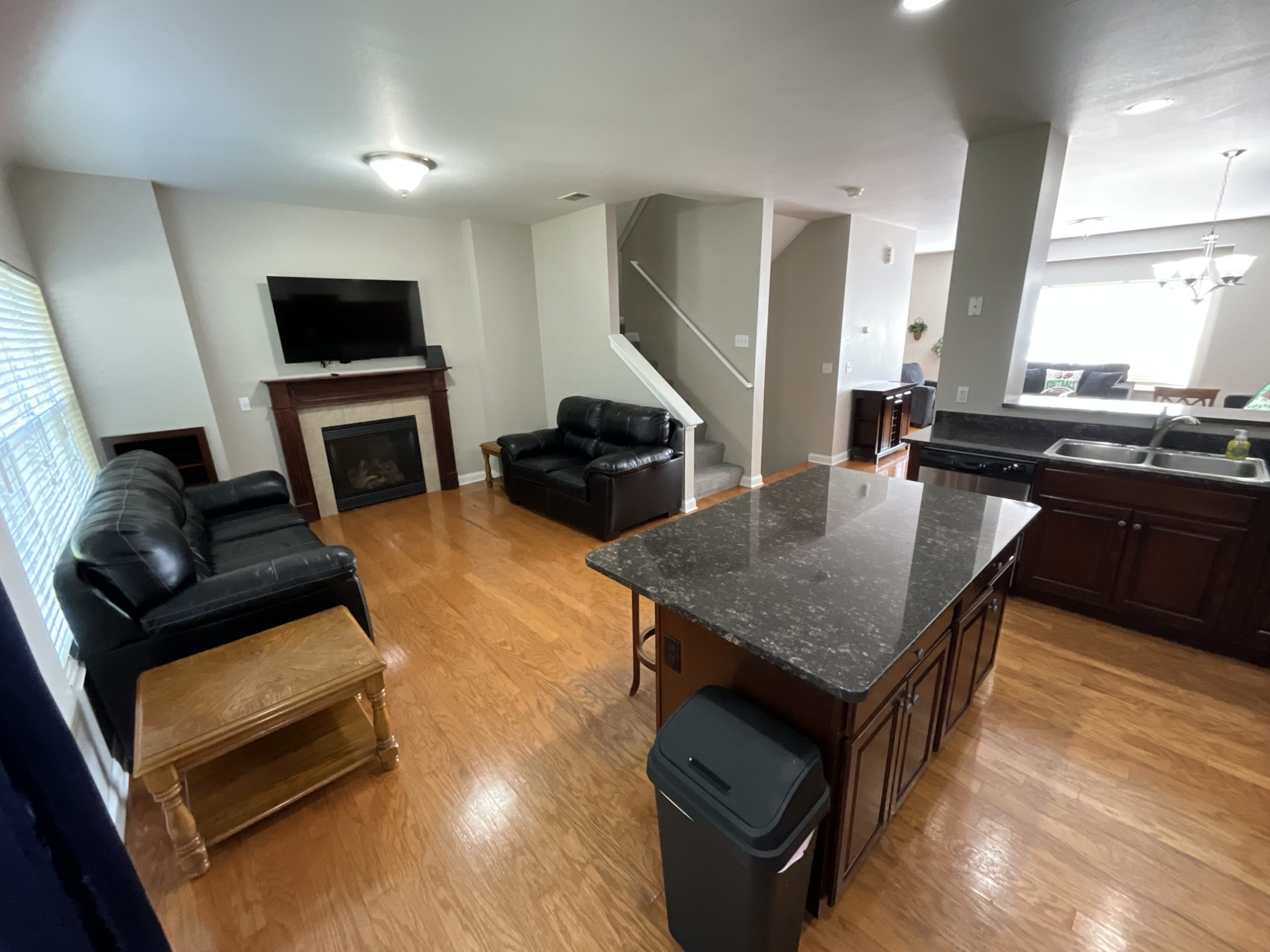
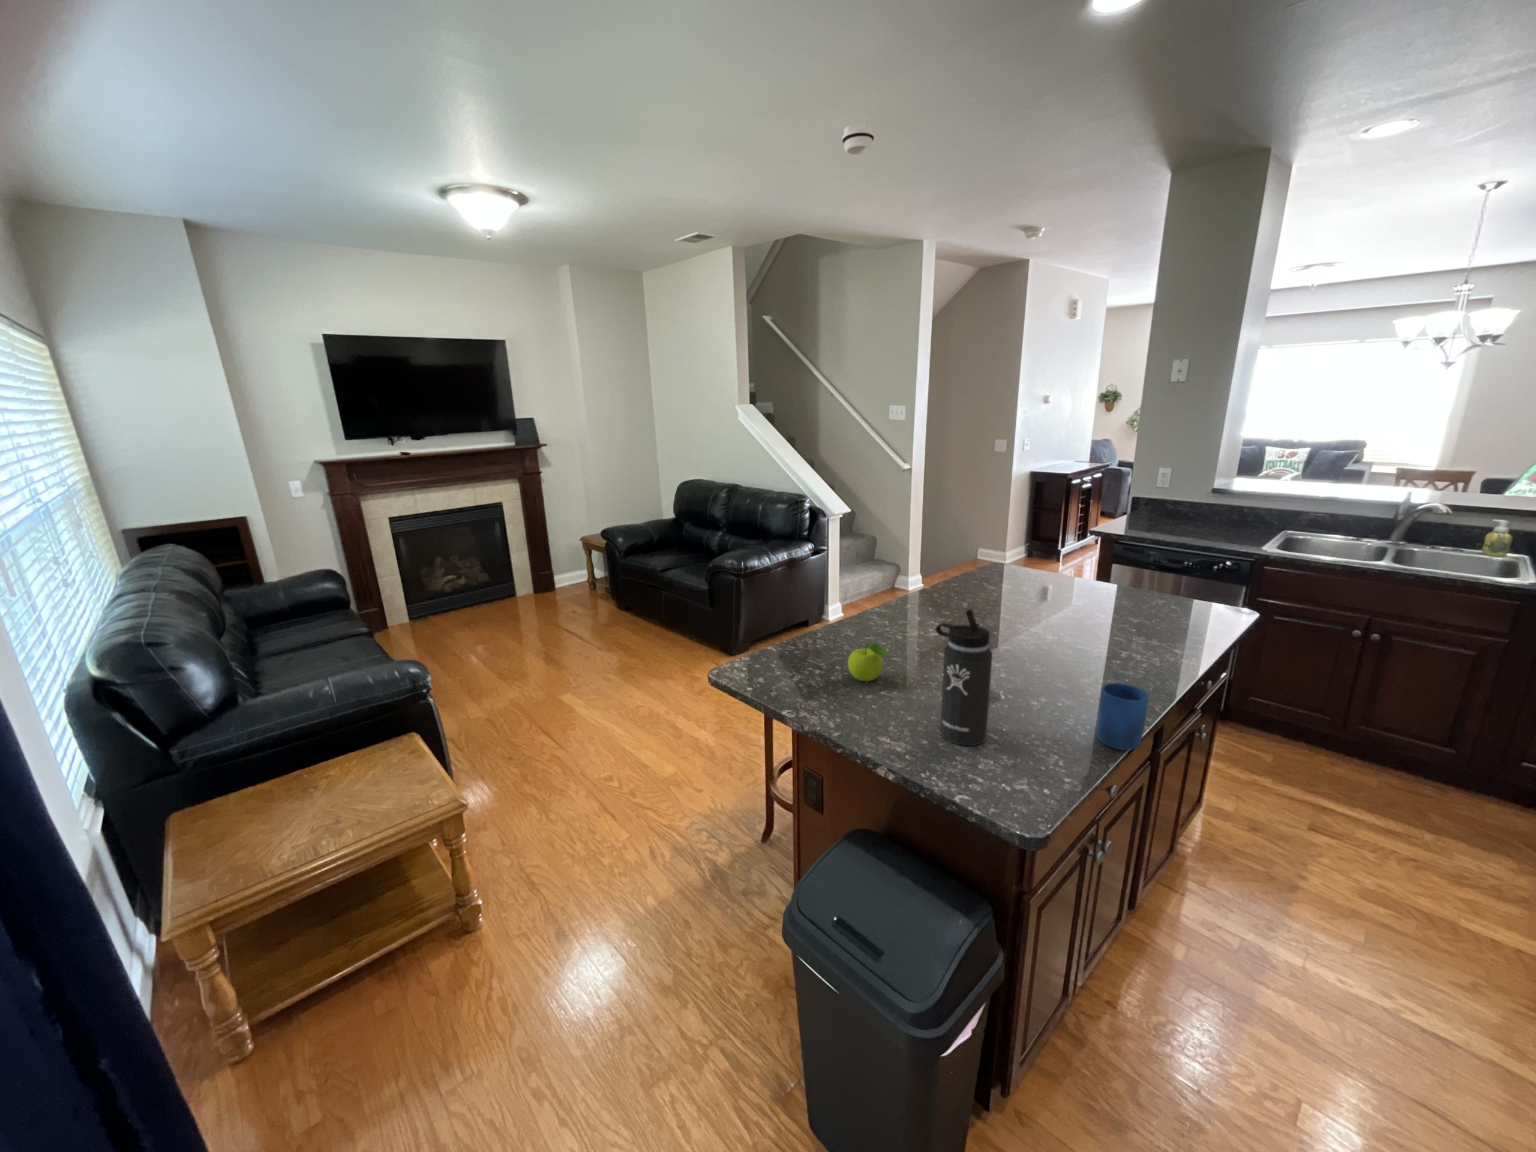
+ fruit [847,641,891,681]
+ smoke detector [842,122,874,155]
+ thermos bottle [935,609,993,745]
+ mug [1096,682,1150,751]
